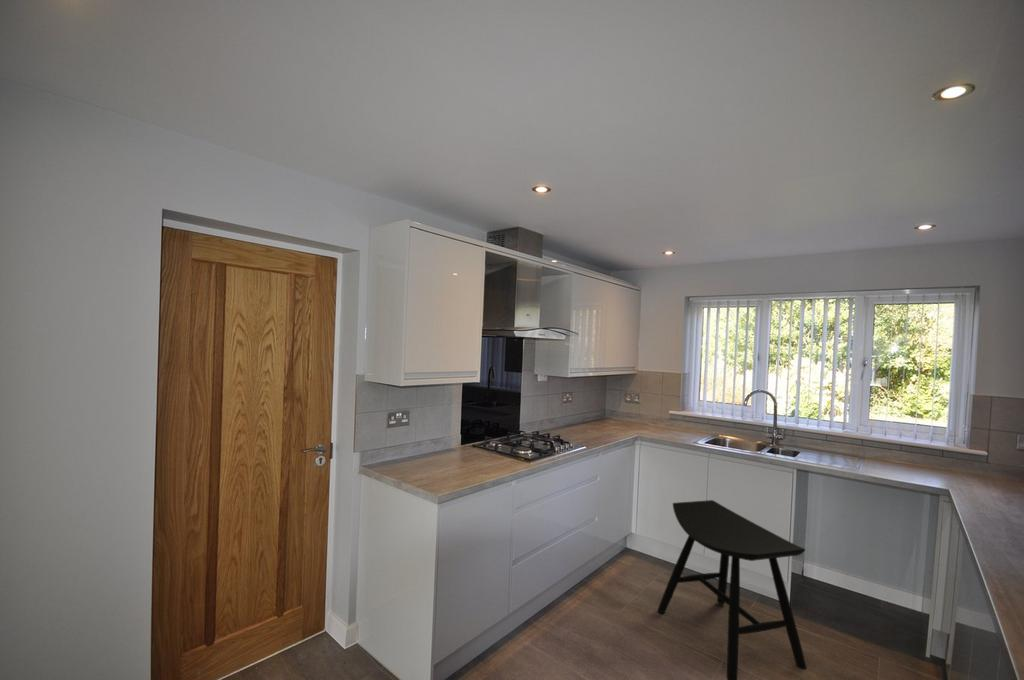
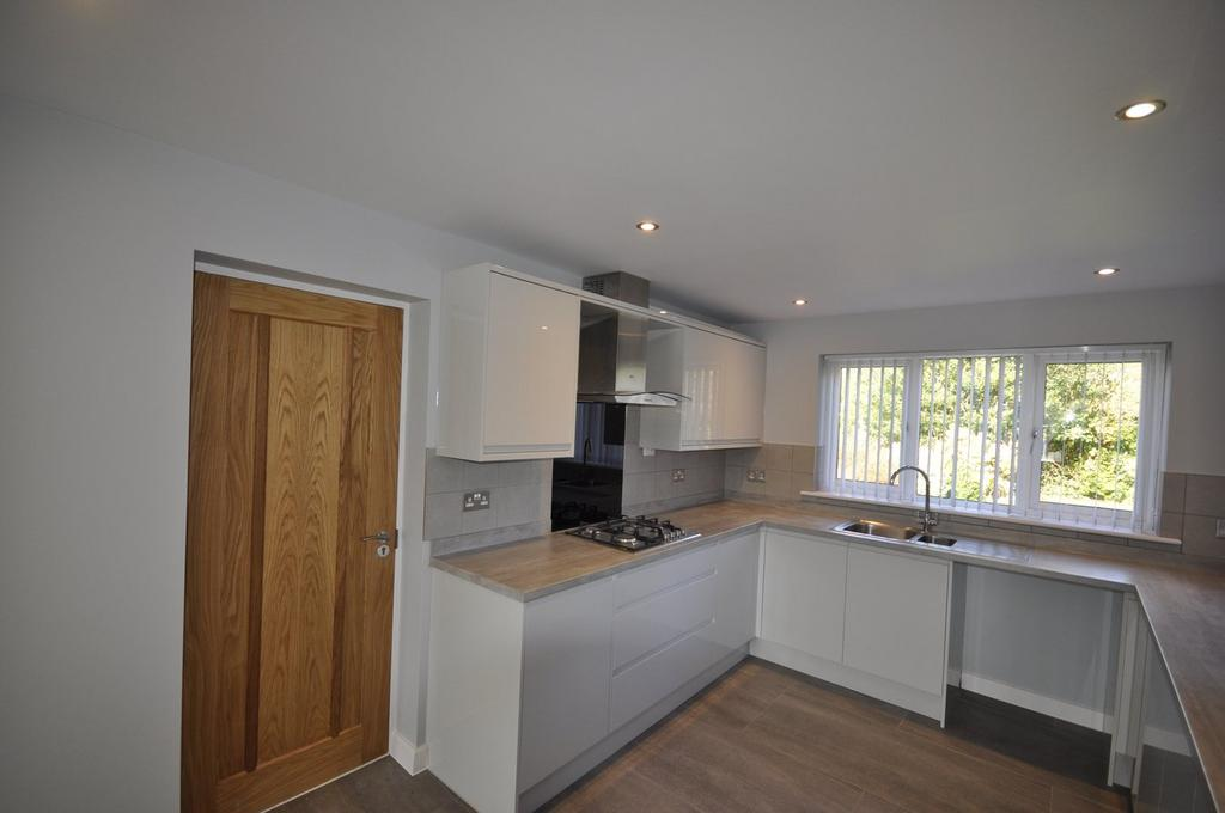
- stool [657,499,808,680]
